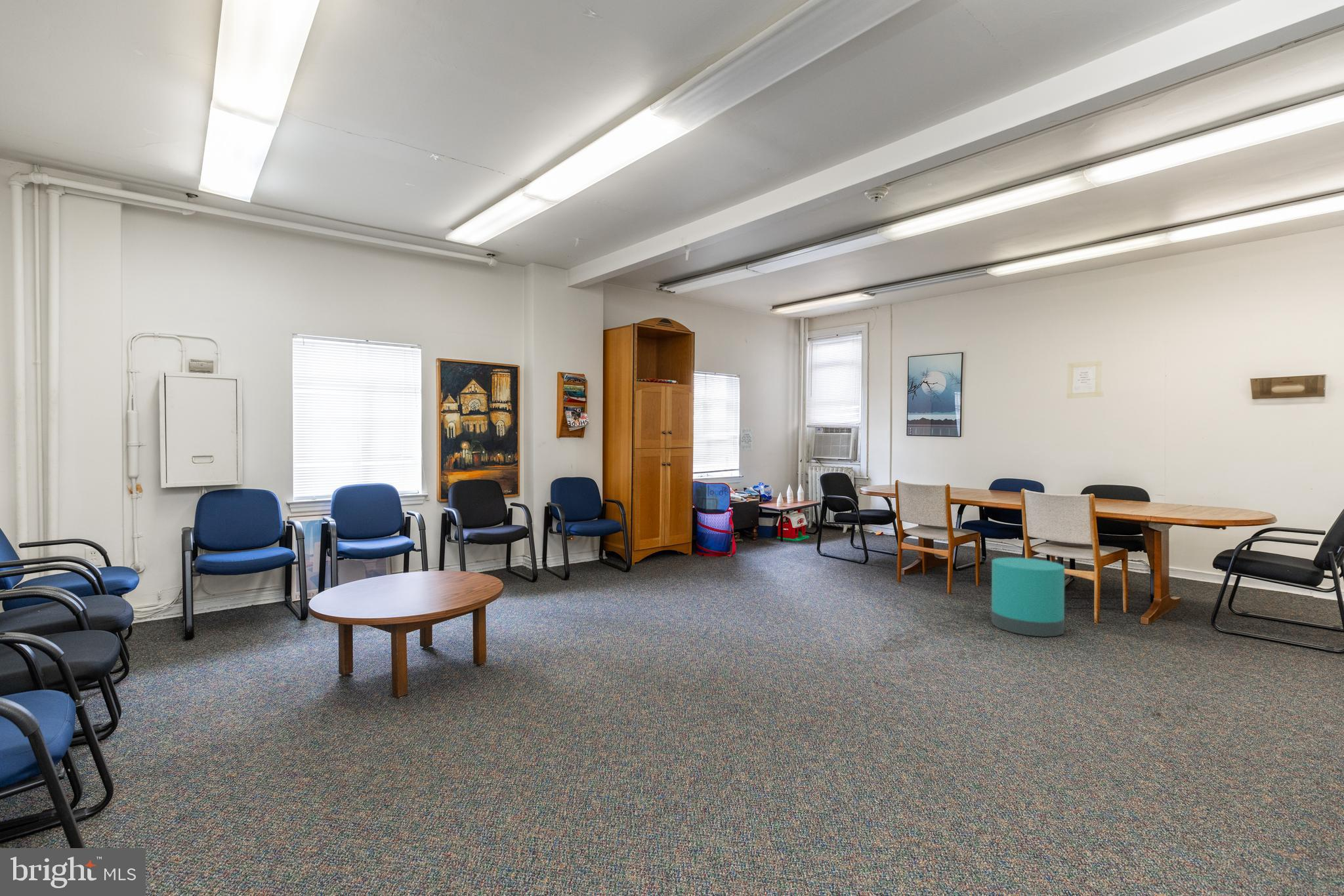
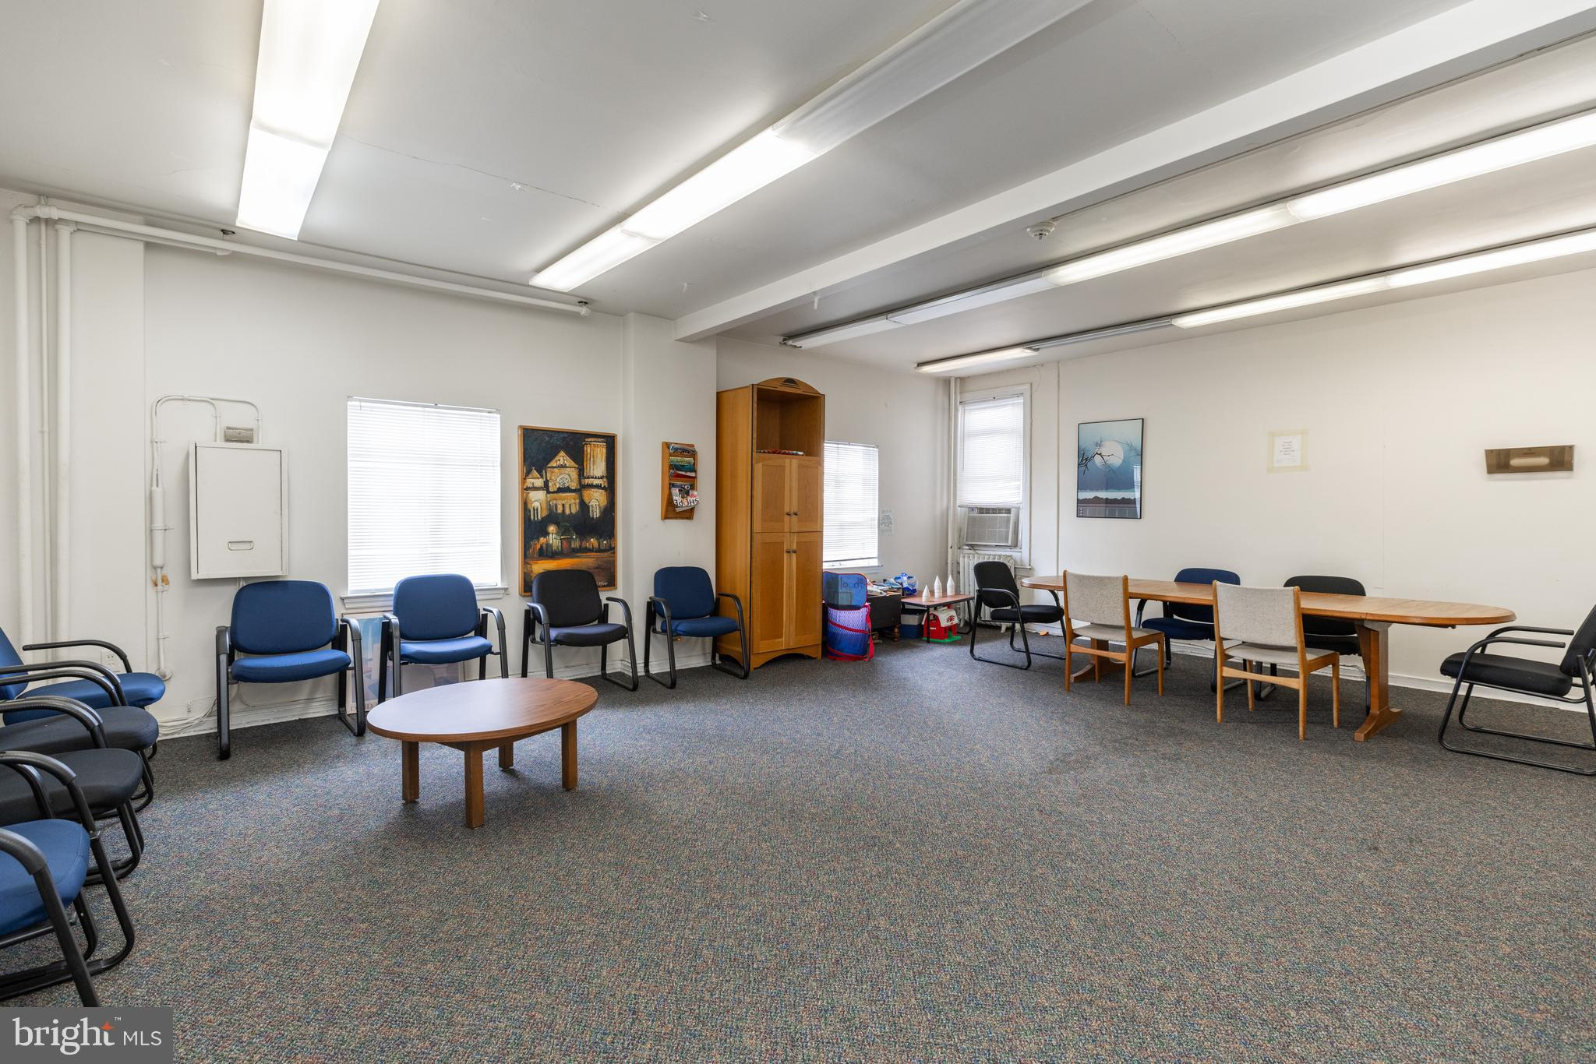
- trash can [991,557,1065,638]
